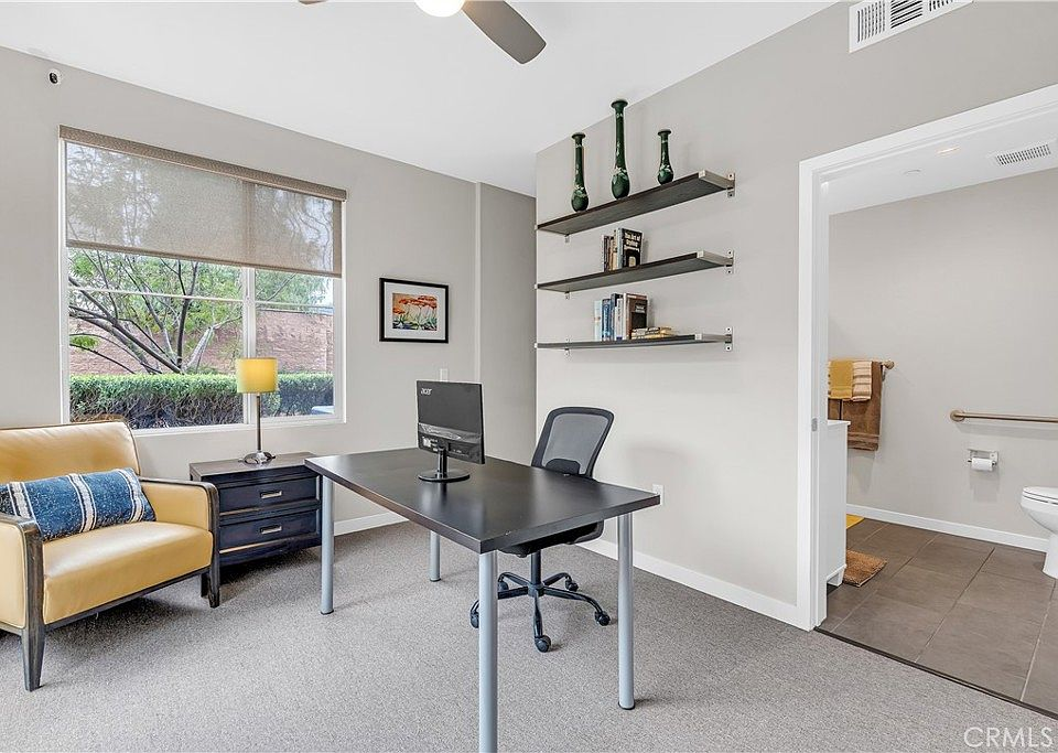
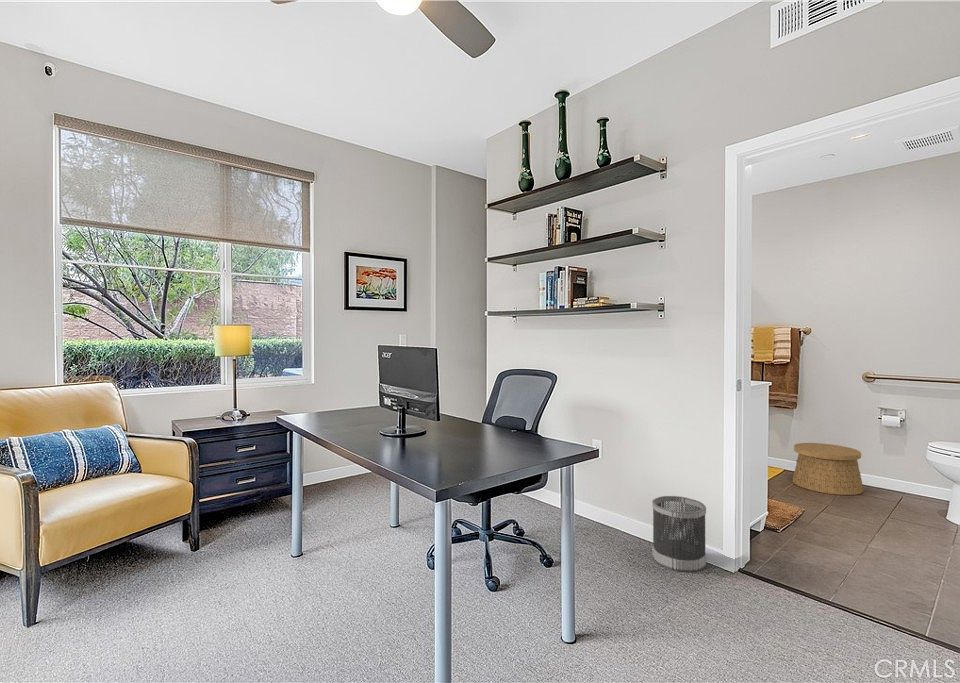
+ basket [792,442,865,496]
+ wastebasket [651,495,707,573]
